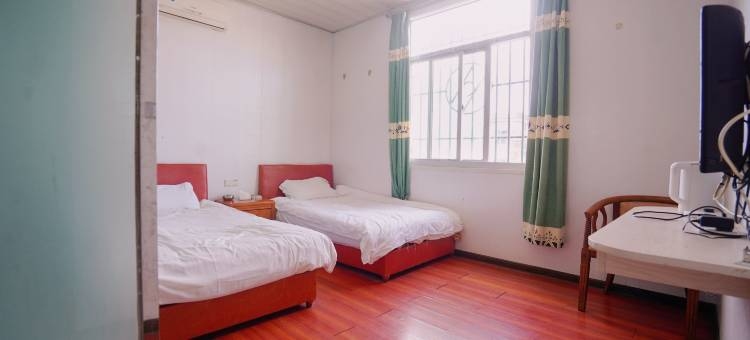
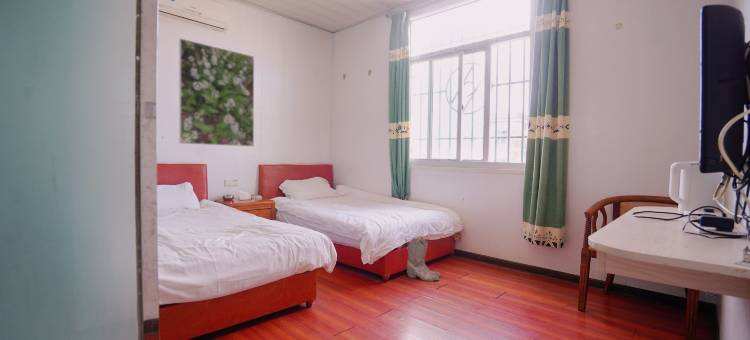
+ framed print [178,38,255,147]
+ boots [406,235,442,282]
